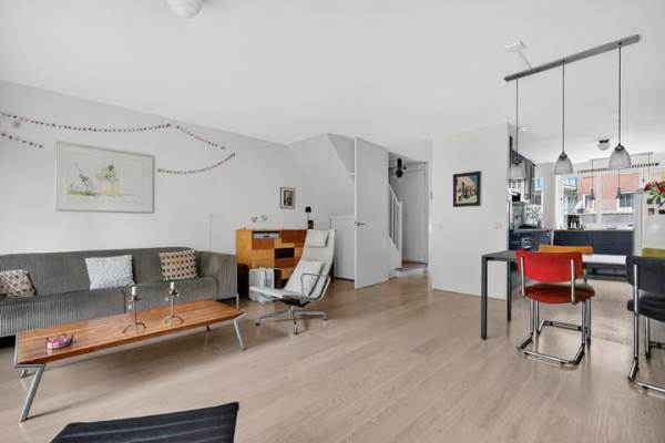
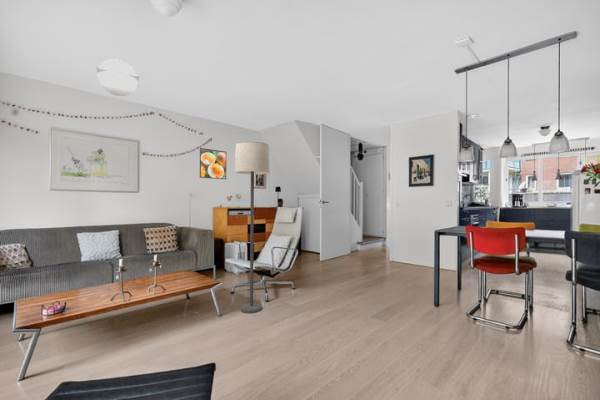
+ ceiling light [95,58,140,97]
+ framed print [199,147,227,180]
+ lamp [234,141,270,314]
